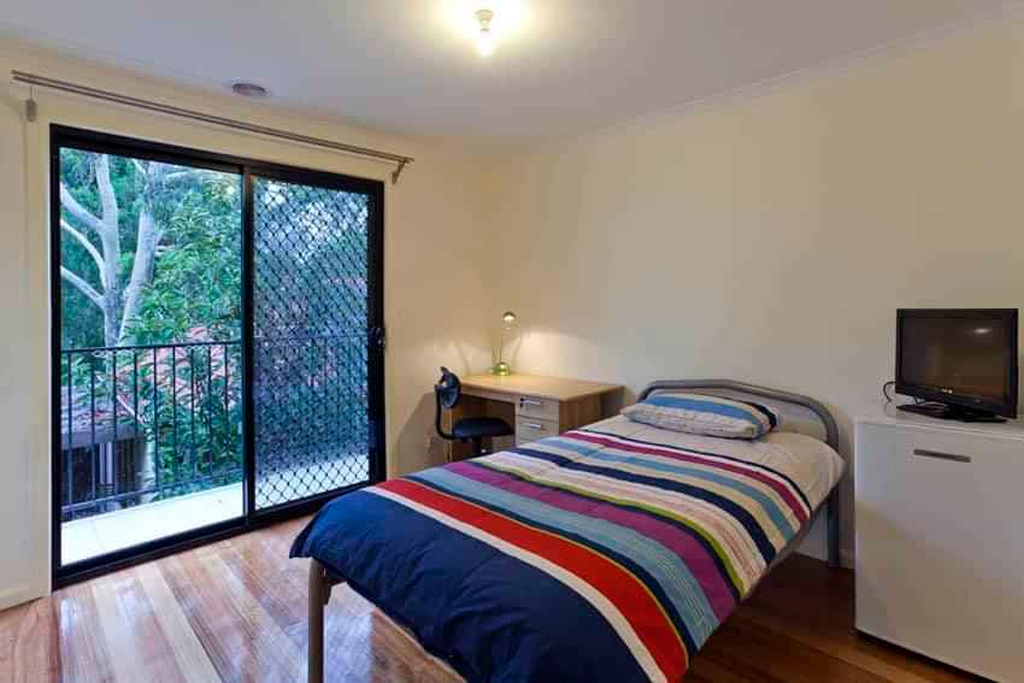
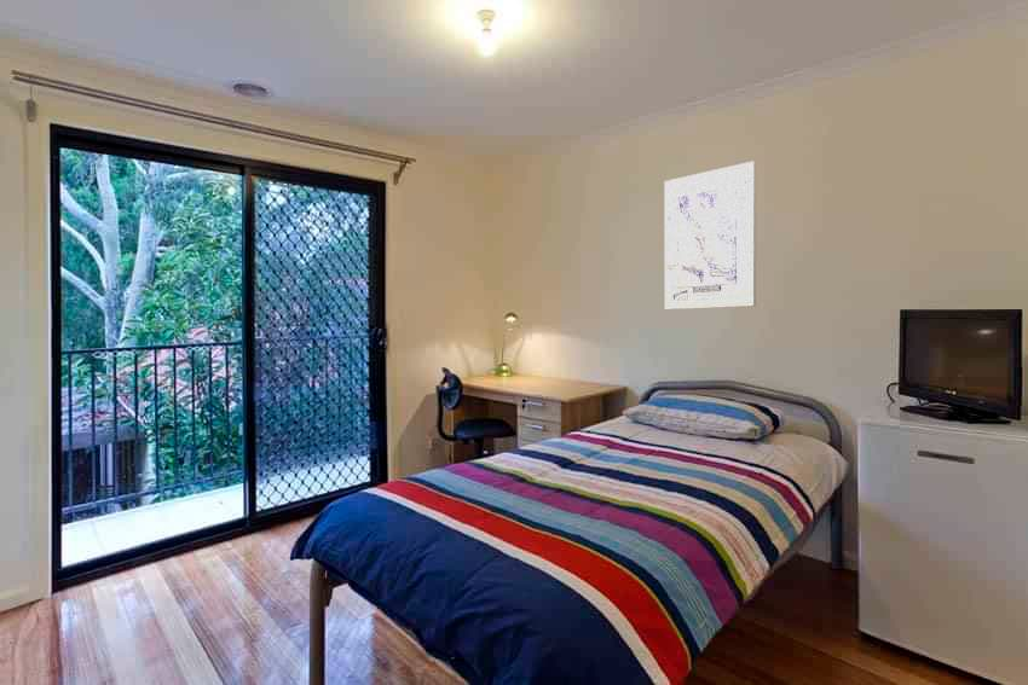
+ wall art [664,159,757,310]
